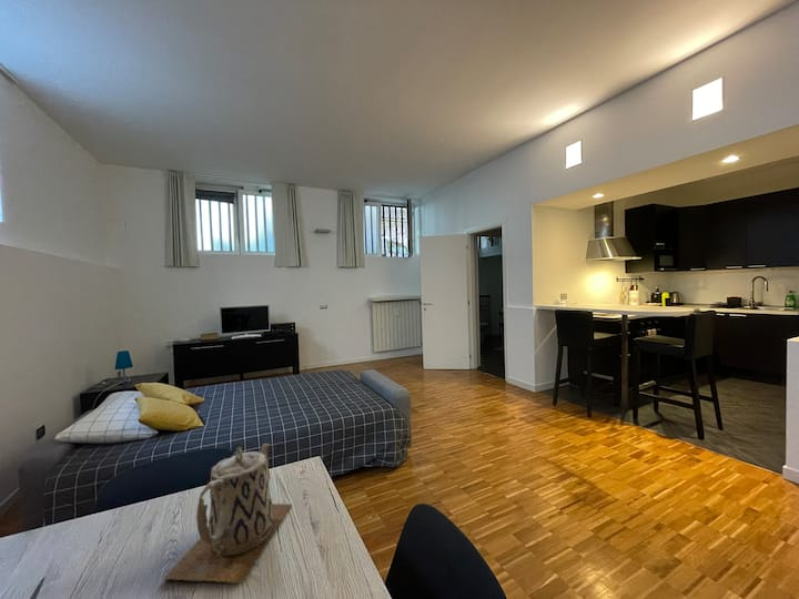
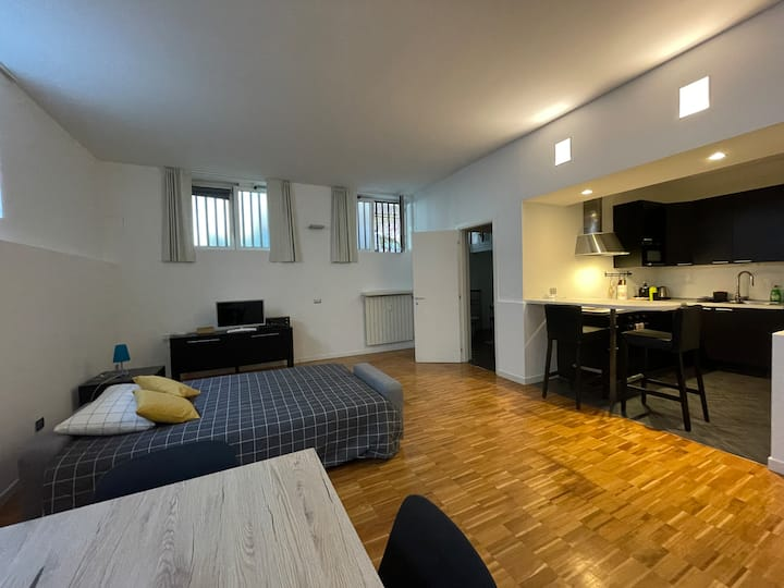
- teapot [162,443,293,585]
